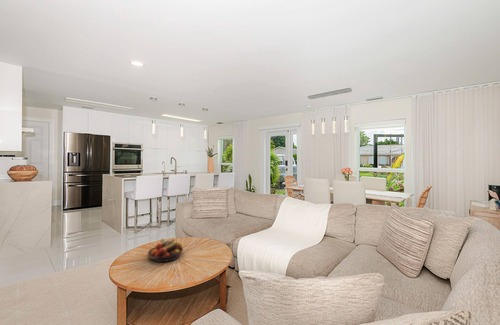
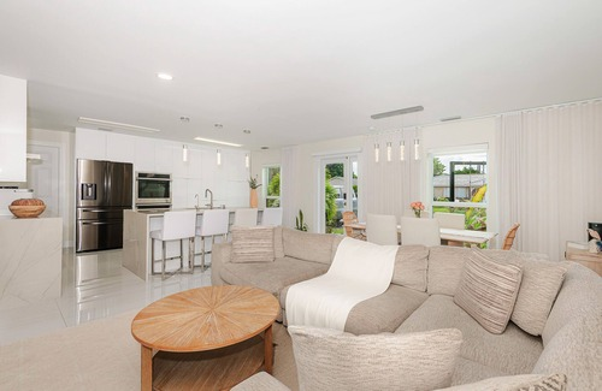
- fruit bowl [147,237,184,263]
